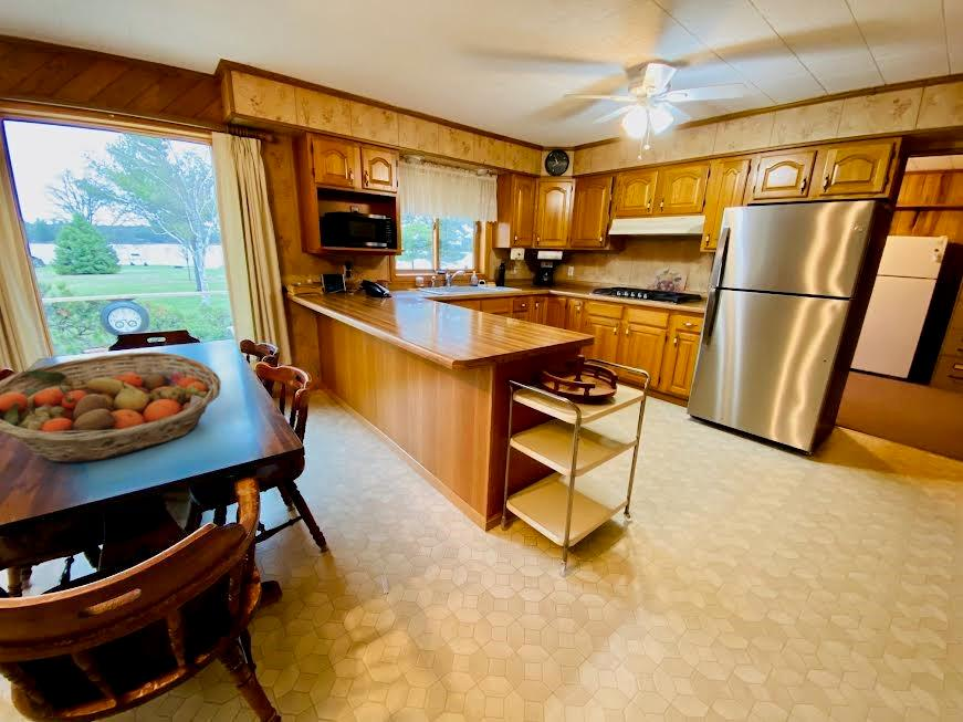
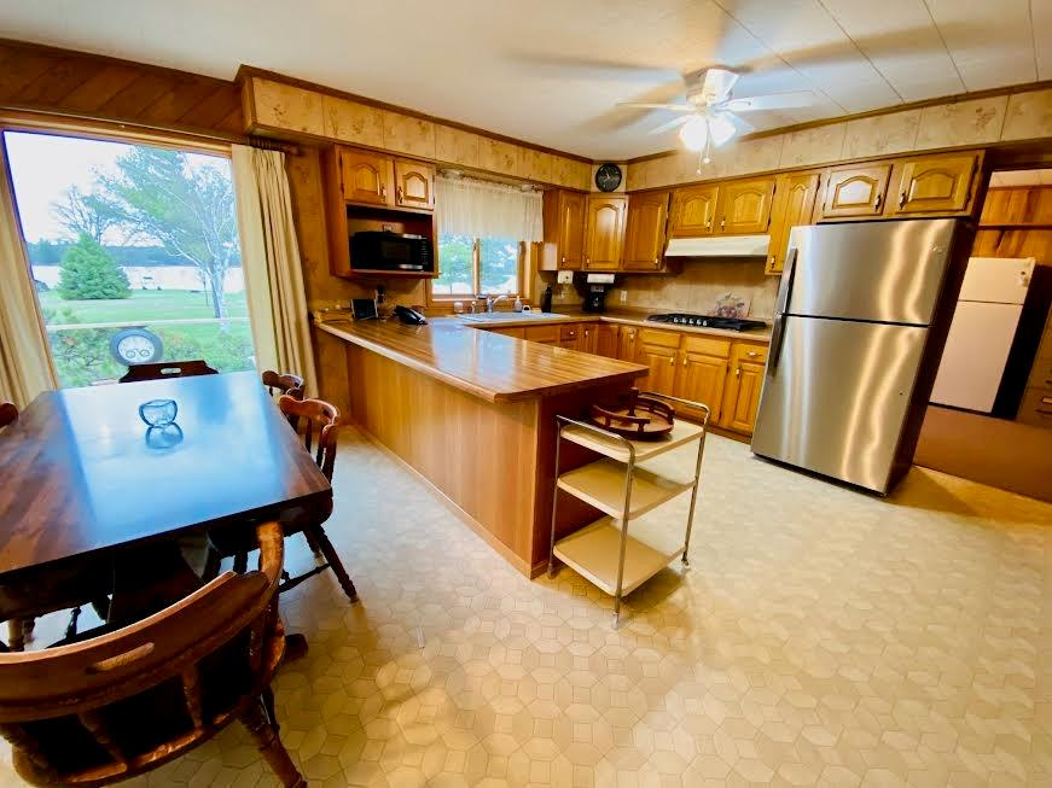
- fruit basket [0,350,222,463]
